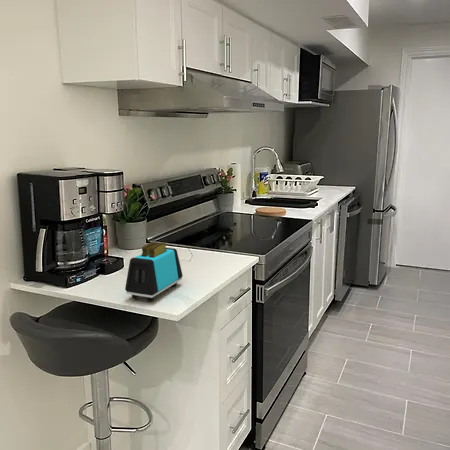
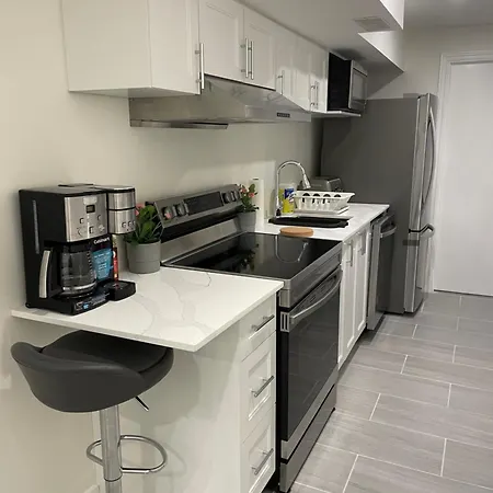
- toaster [124,241,184,302]
